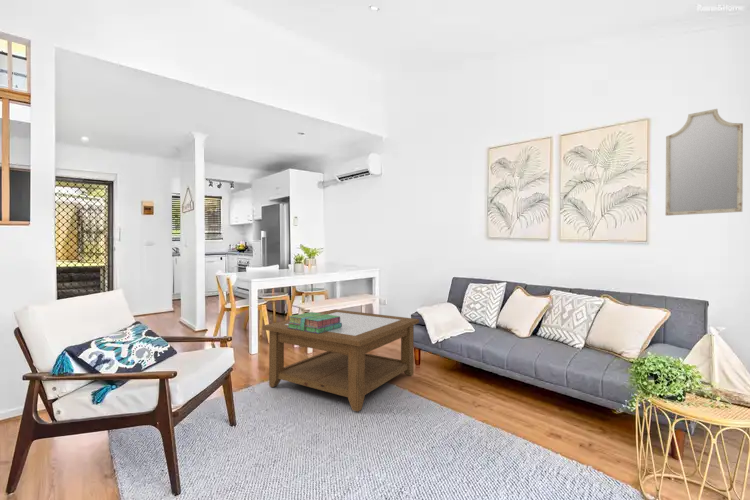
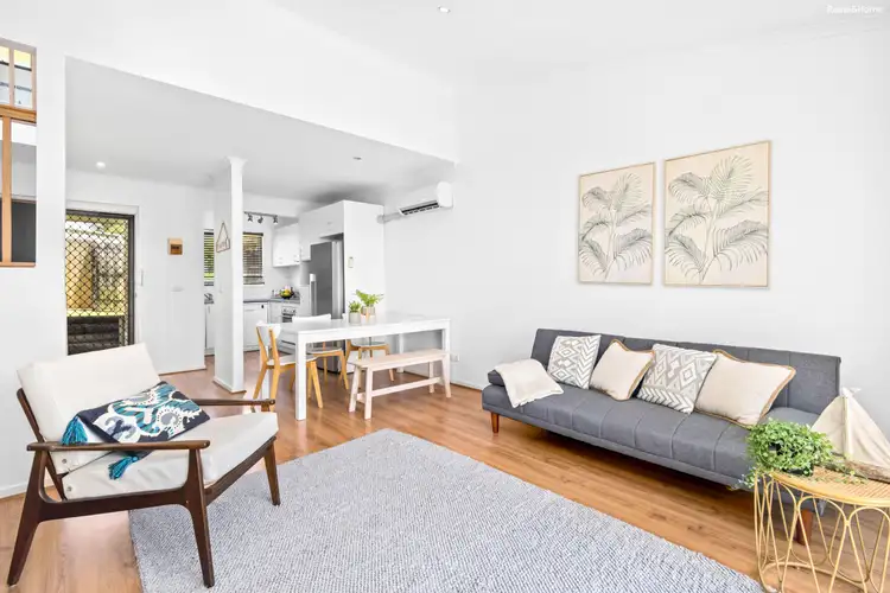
- home mirror [665,108,744,217]
- stack of books [287,311,342,333]
- coffee table [262,309,420,412]
